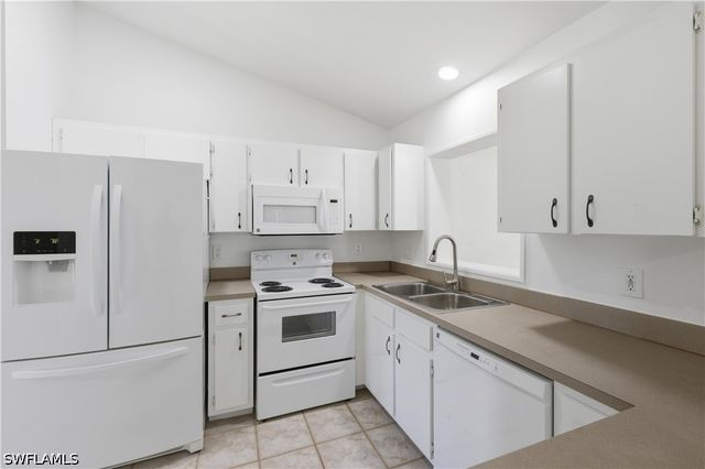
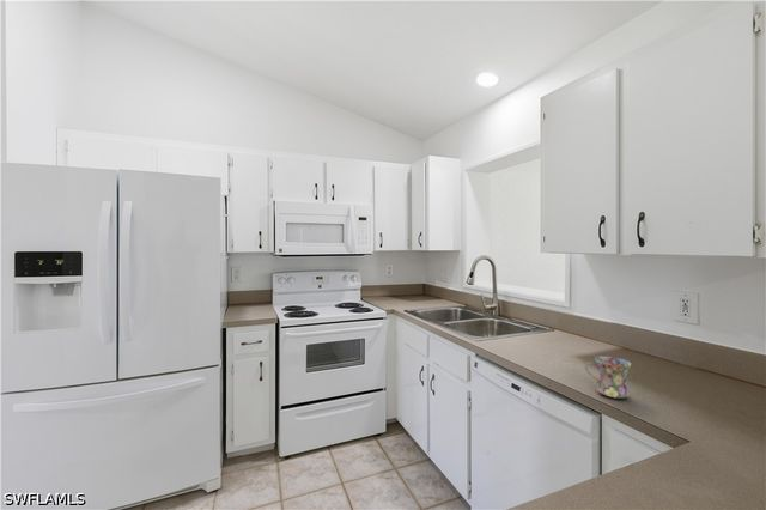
+ mug [584,356,632,400]
